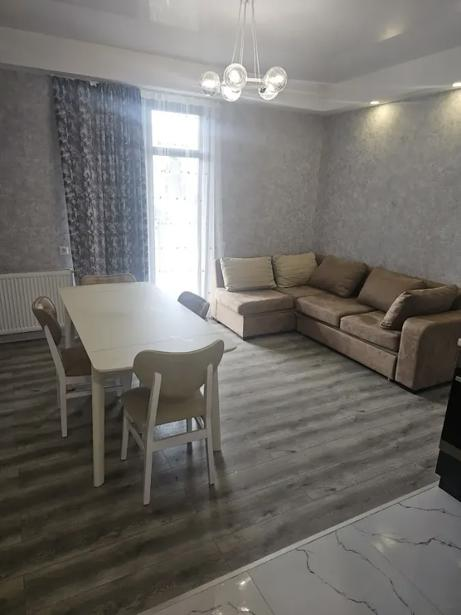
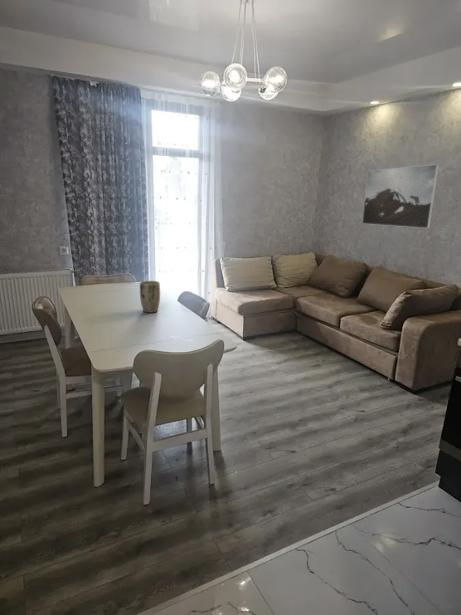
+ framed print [361,163,440,229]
+ plant pot [139,280,161,314]
